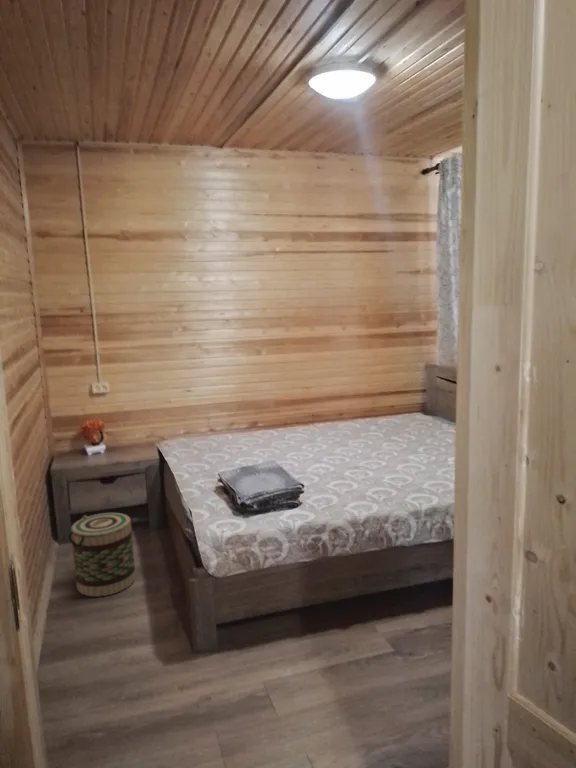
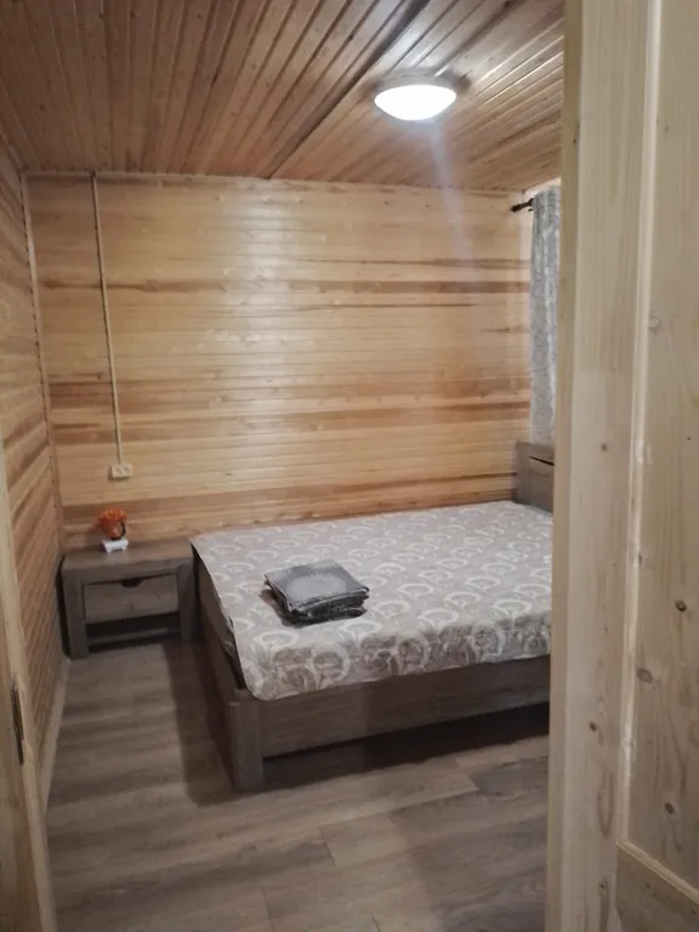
- basket [68,512,136,598]
